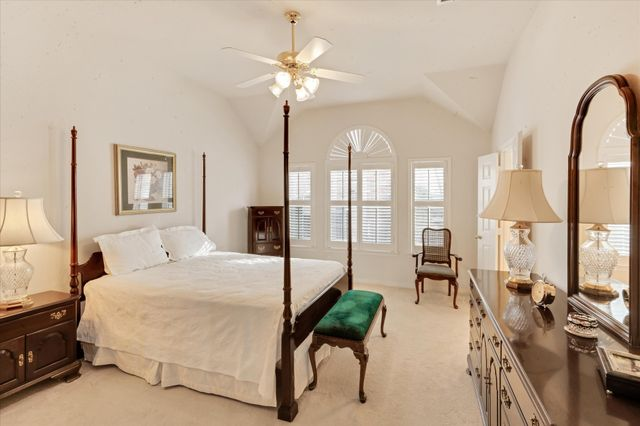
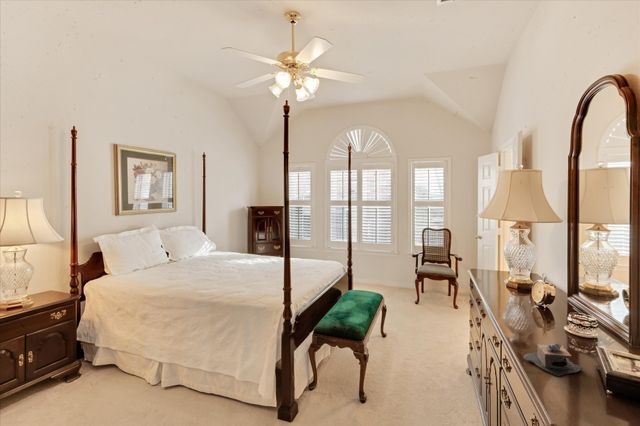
+ jewelry box [523,343,583,377]
